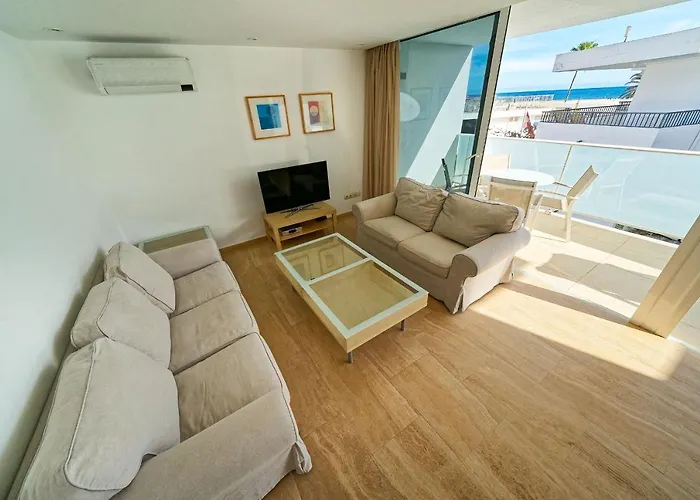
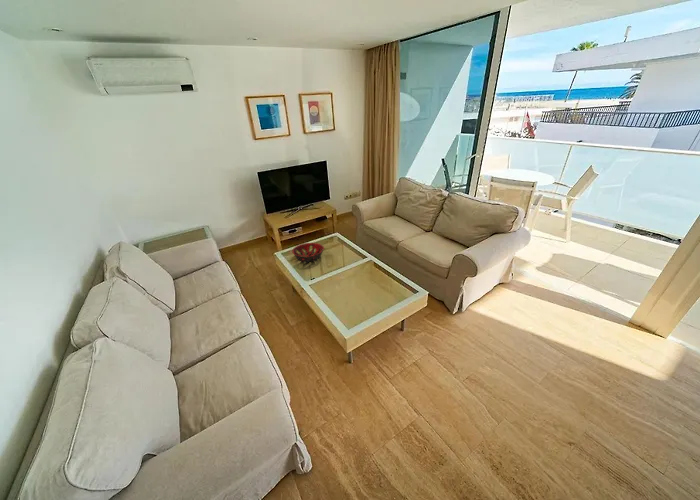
+ decorative bowl [291,242,325,263]
